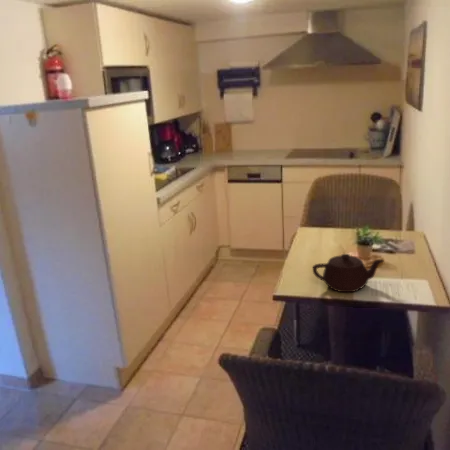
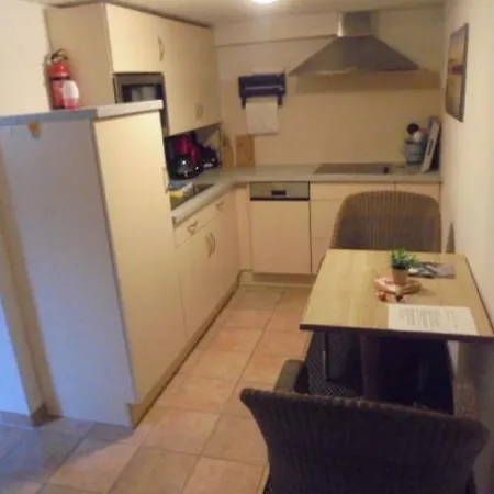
- teapot [312,253,385,294]
